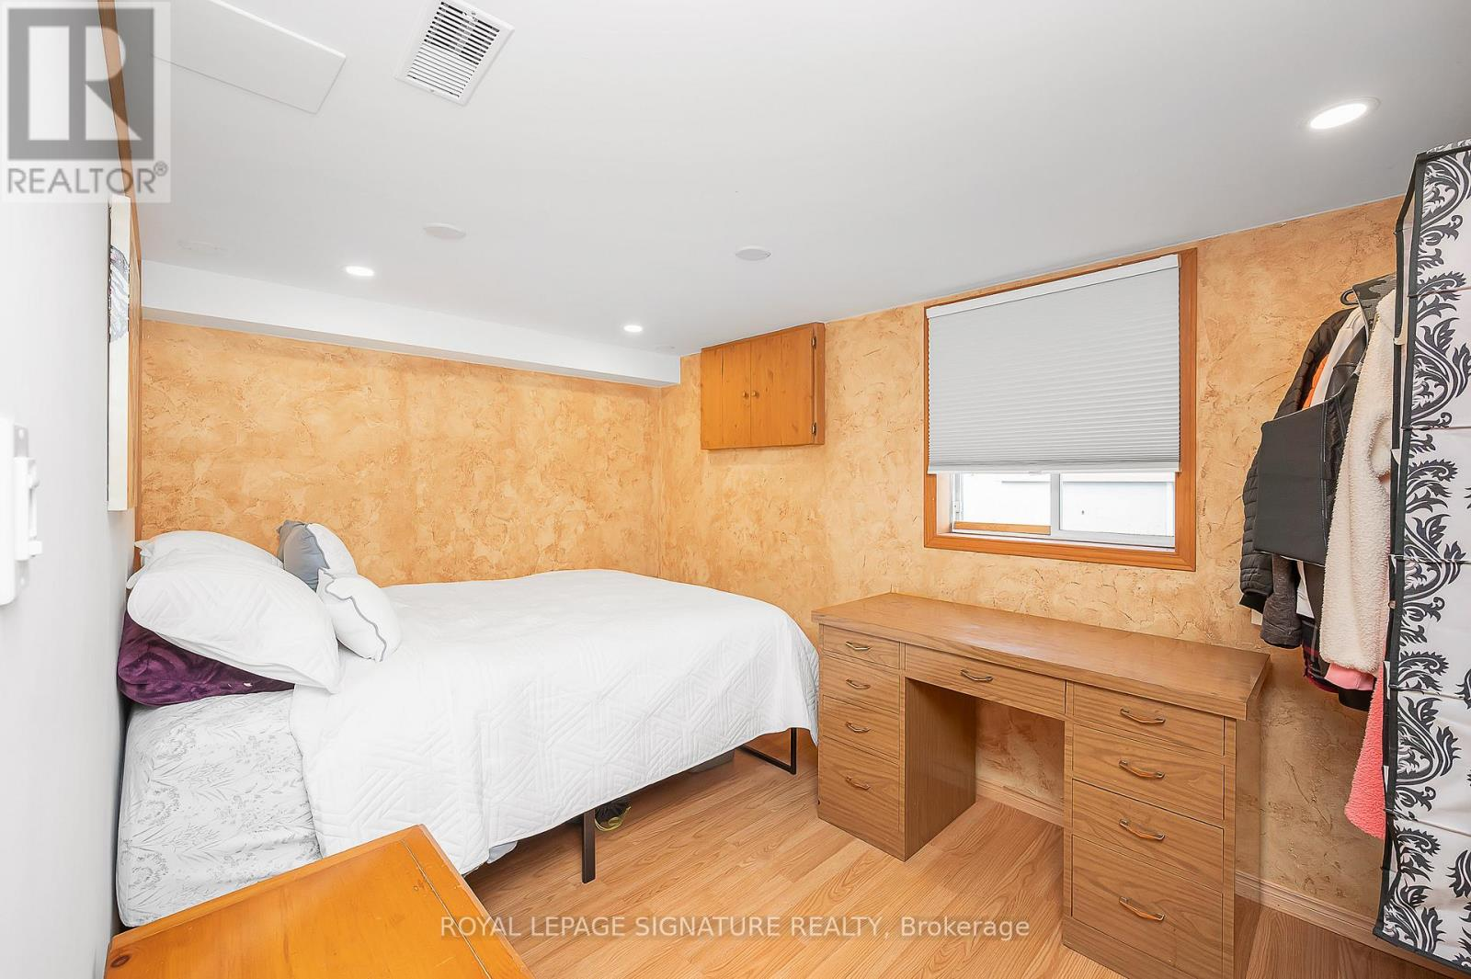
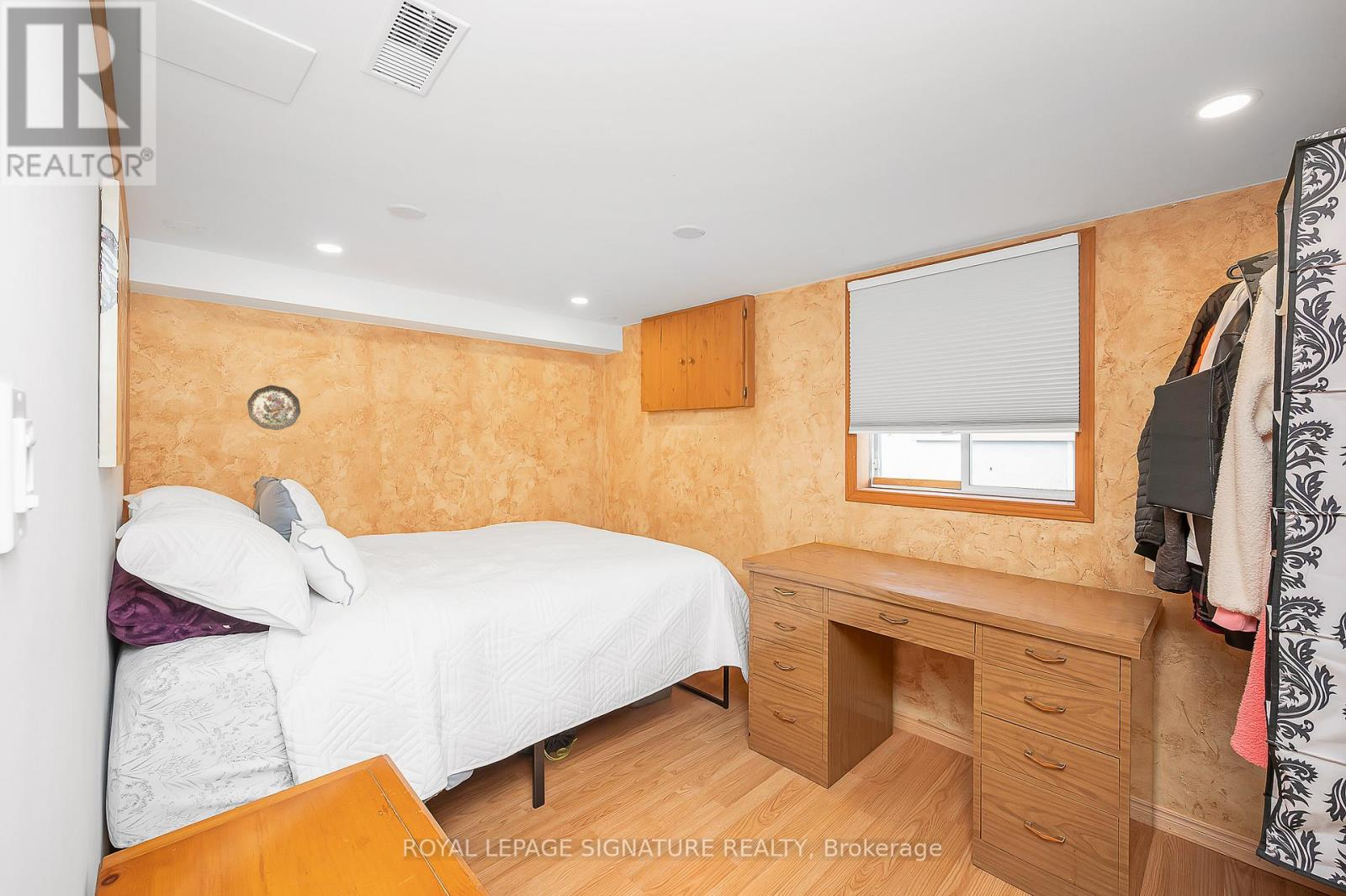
+ decorative plate [246,384,301,431]
